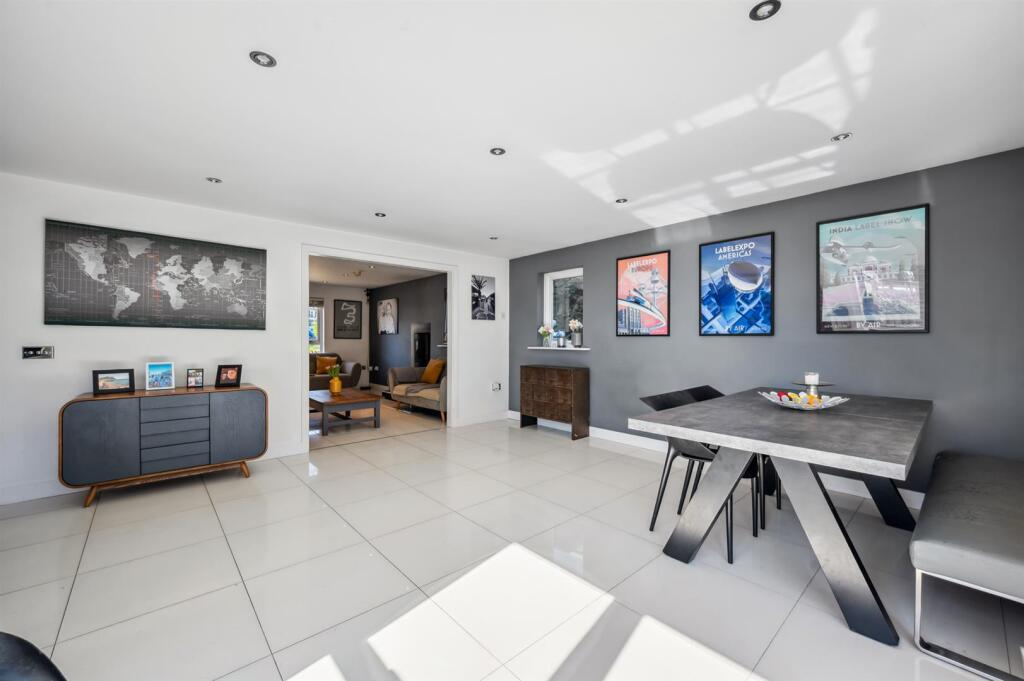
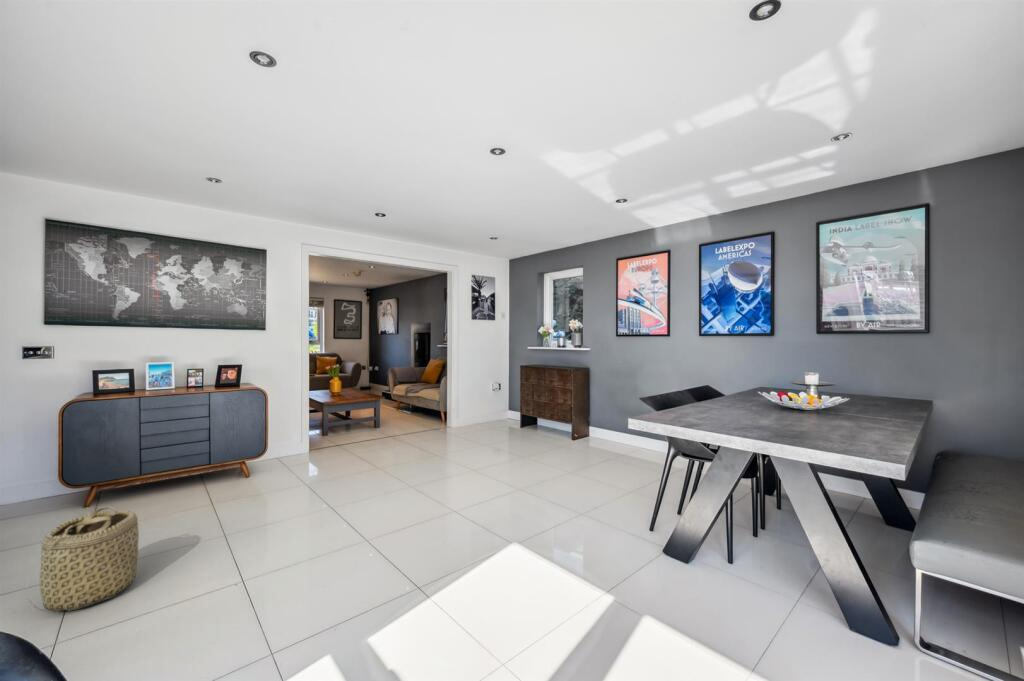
+ basket [27,505,140,613]
